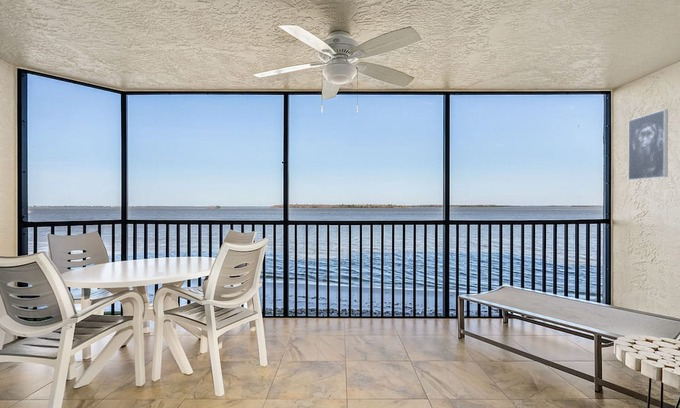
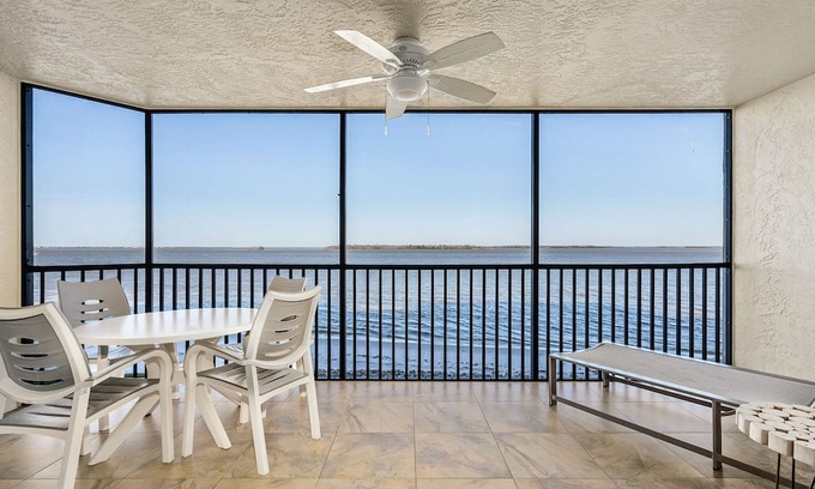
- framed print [627,109,669,181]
